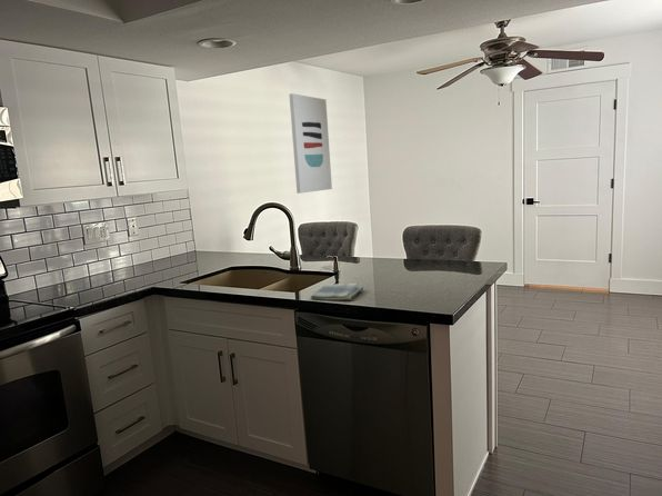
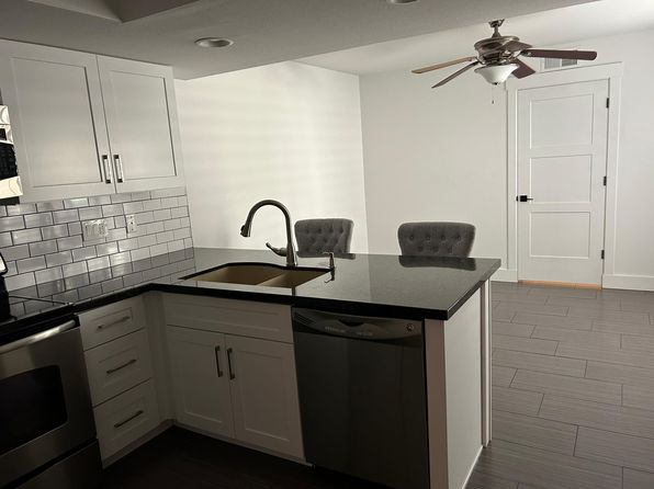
- dish towel [310,281,364,301]
- wall art [288,92,333,195]
